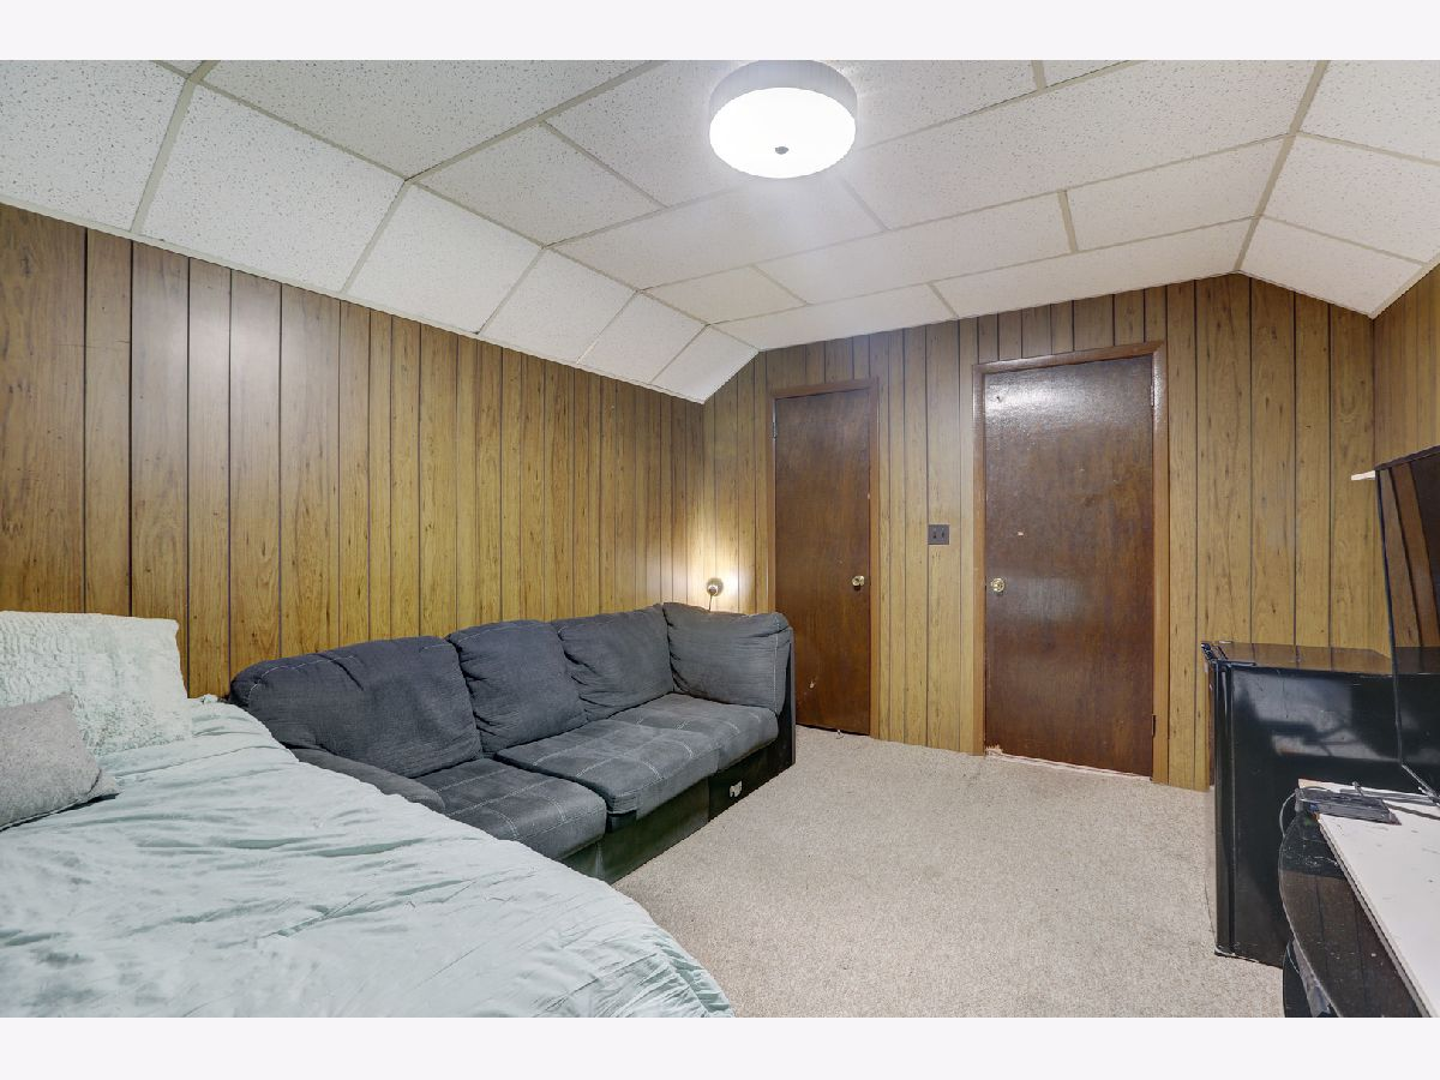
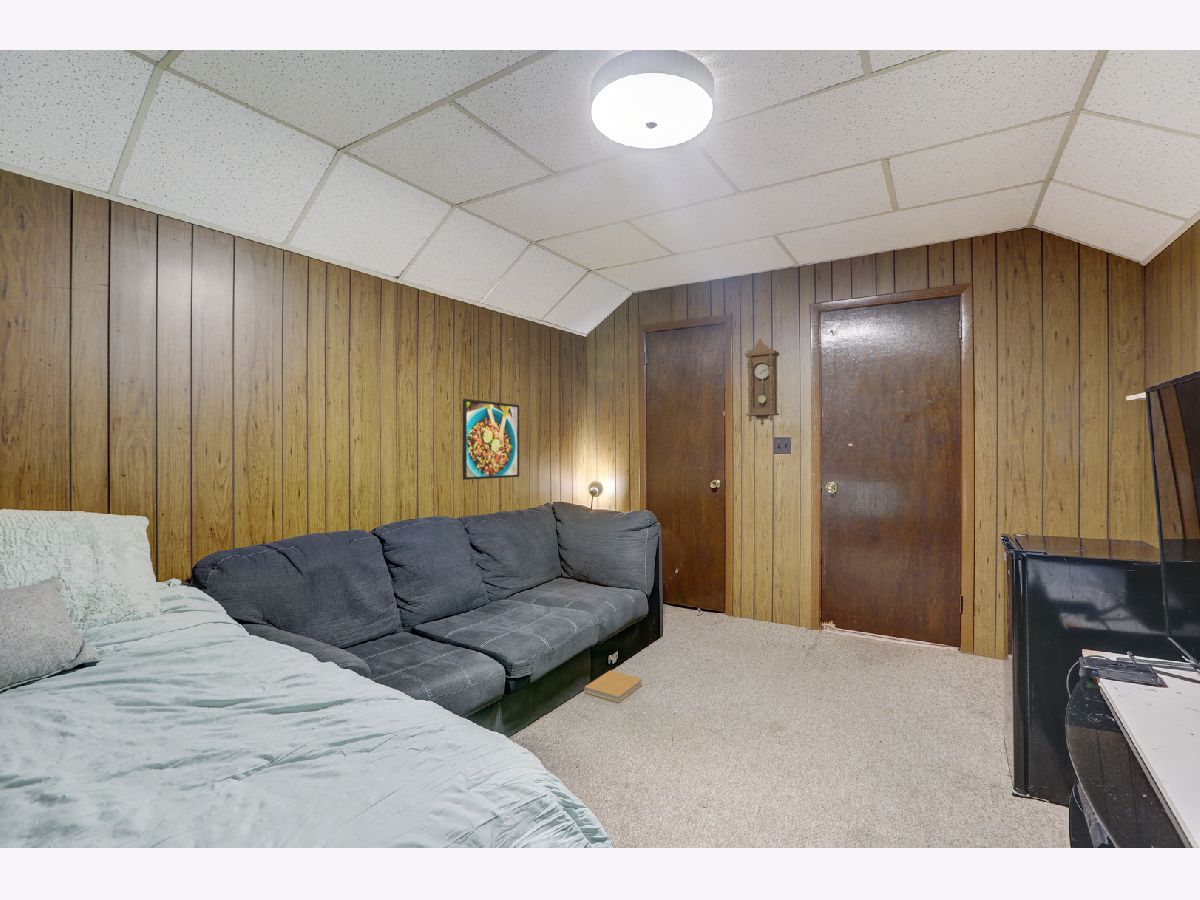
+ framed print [462,398,520,481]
+ book [584,670,643,704]
+ pendulum clock [743,338,781,426]
